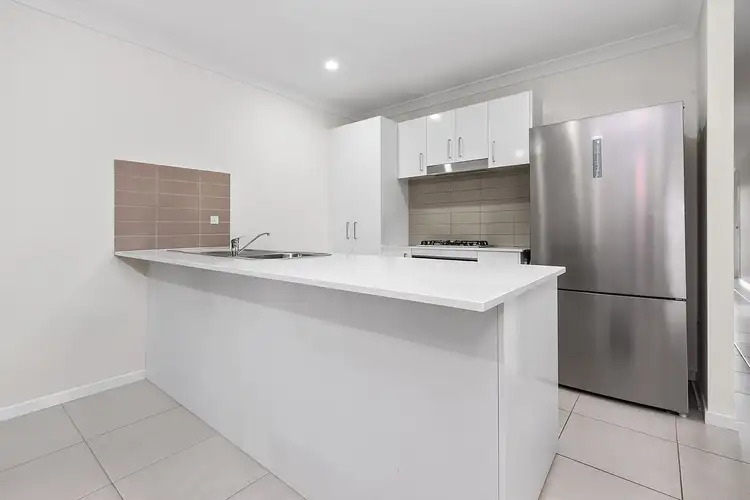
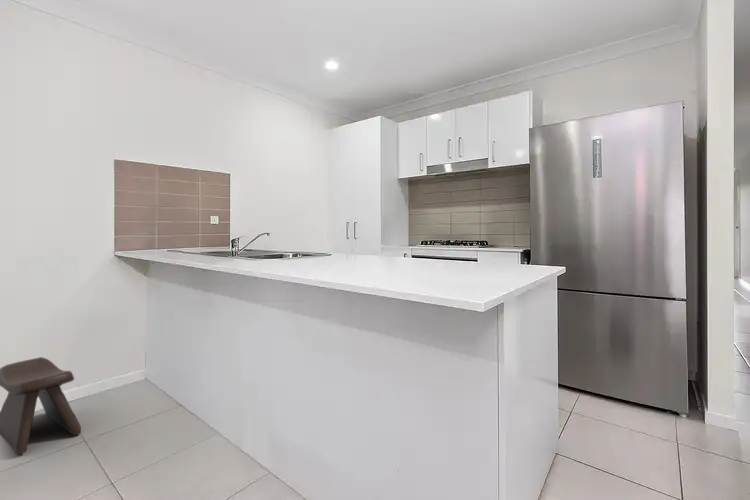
+ stool [0,356,82,455]
